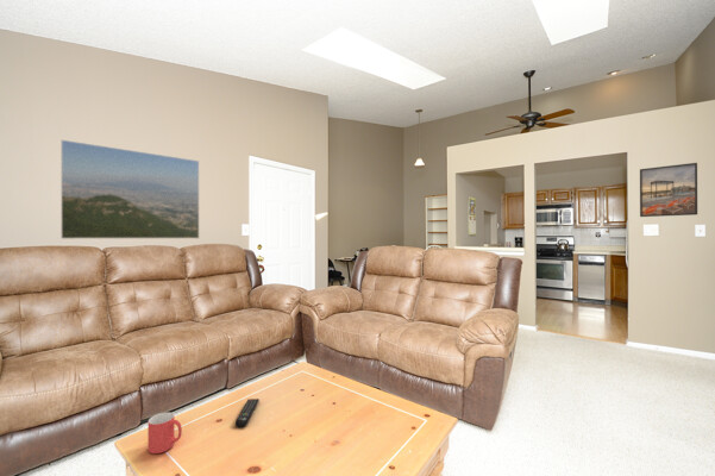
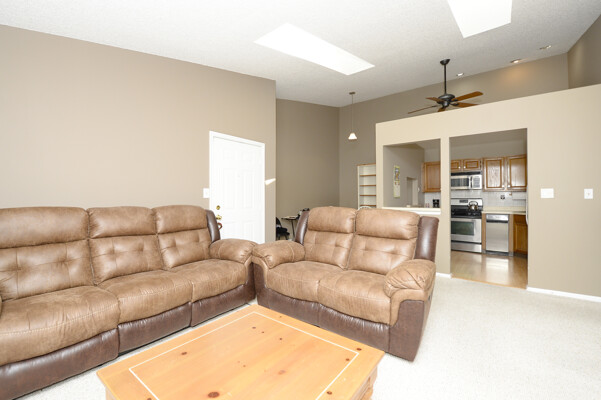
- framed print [59,139,200,240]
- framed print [639,162,698,218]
- mug [148,412,183,455]
- remote control [234,397,261,428]
